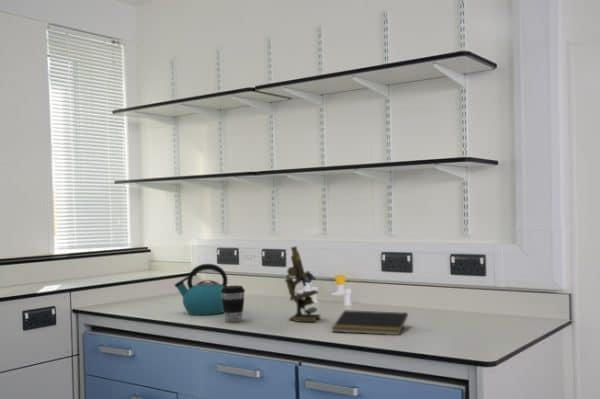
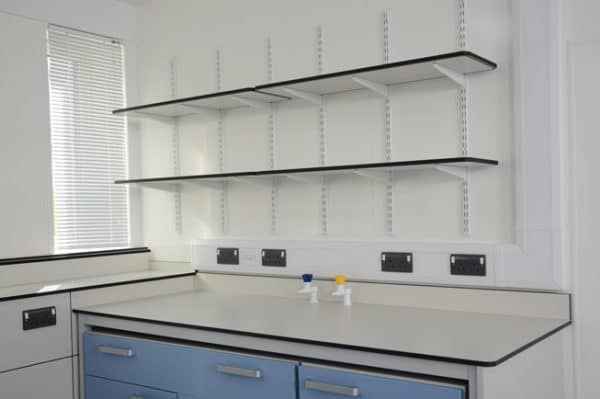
- notepad [331,309,409,336]
- kettle [174,263,229,316]
- coffee cup [221,285,246,323]
- microscope [284,245,321,323]
